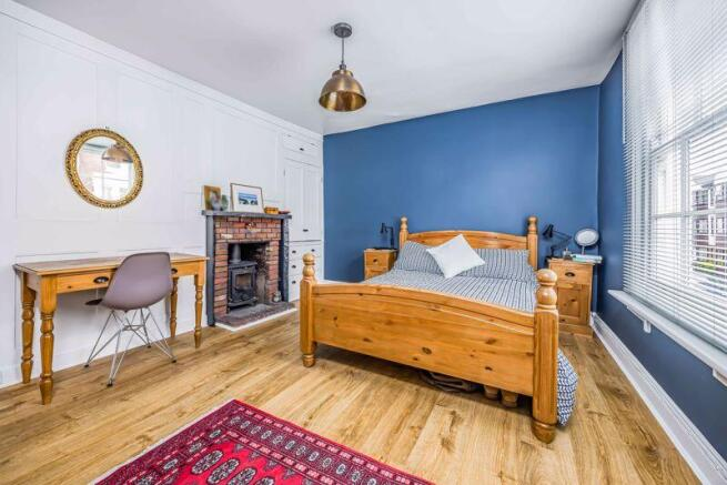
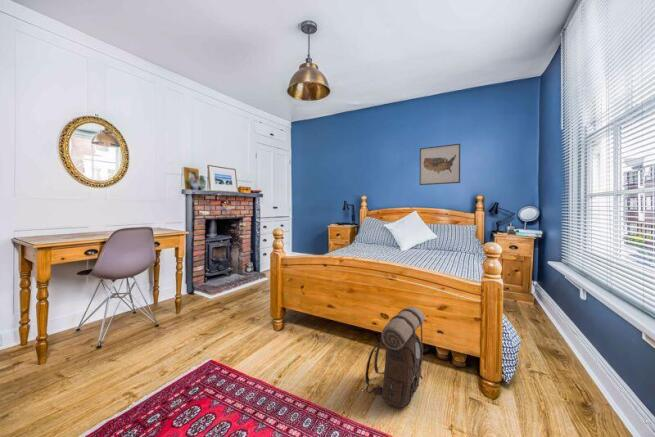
+ backpack [364,305,426,408]
+ wall art [419,143,461,186]
